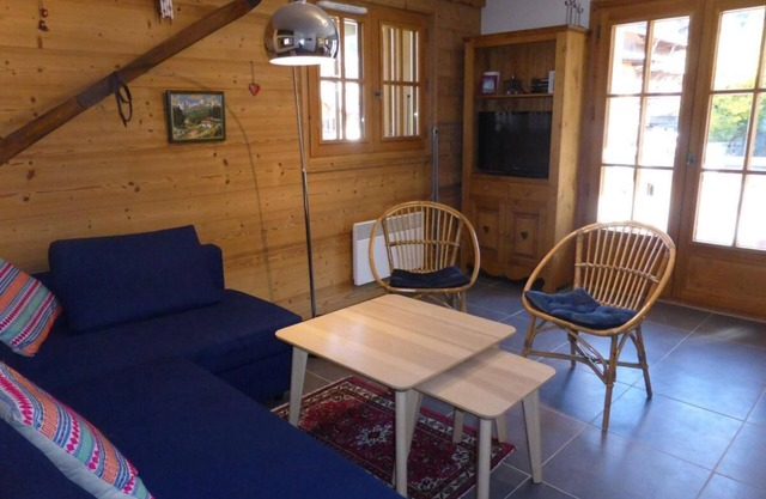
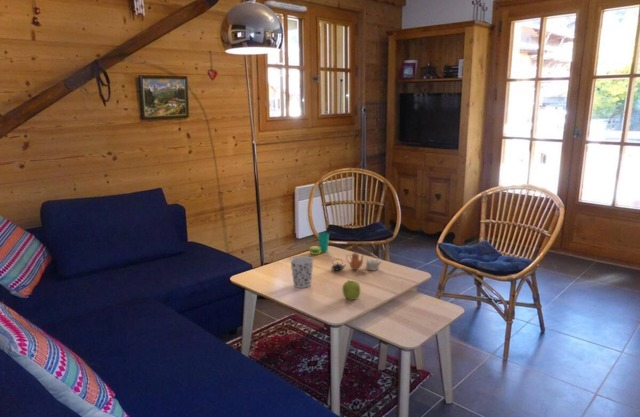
+ fruit [342,279,361,301]
+ teapot [330,250,382,271]
+ cup [289,255,315,289]
+ cup [308,232,330,255]
